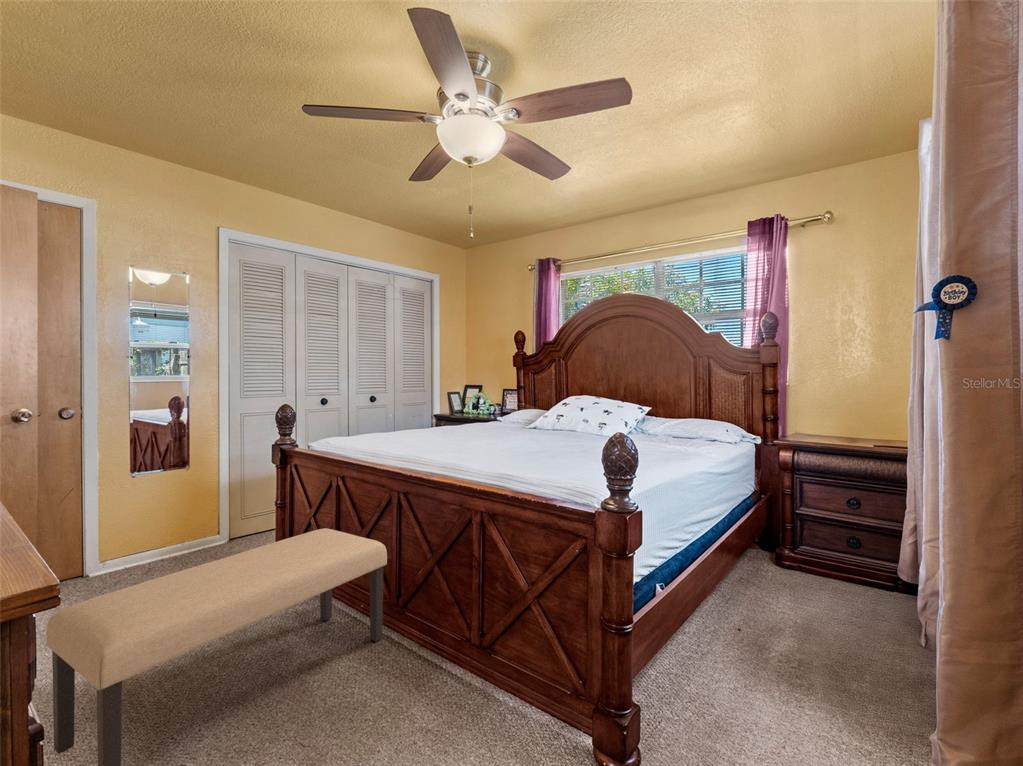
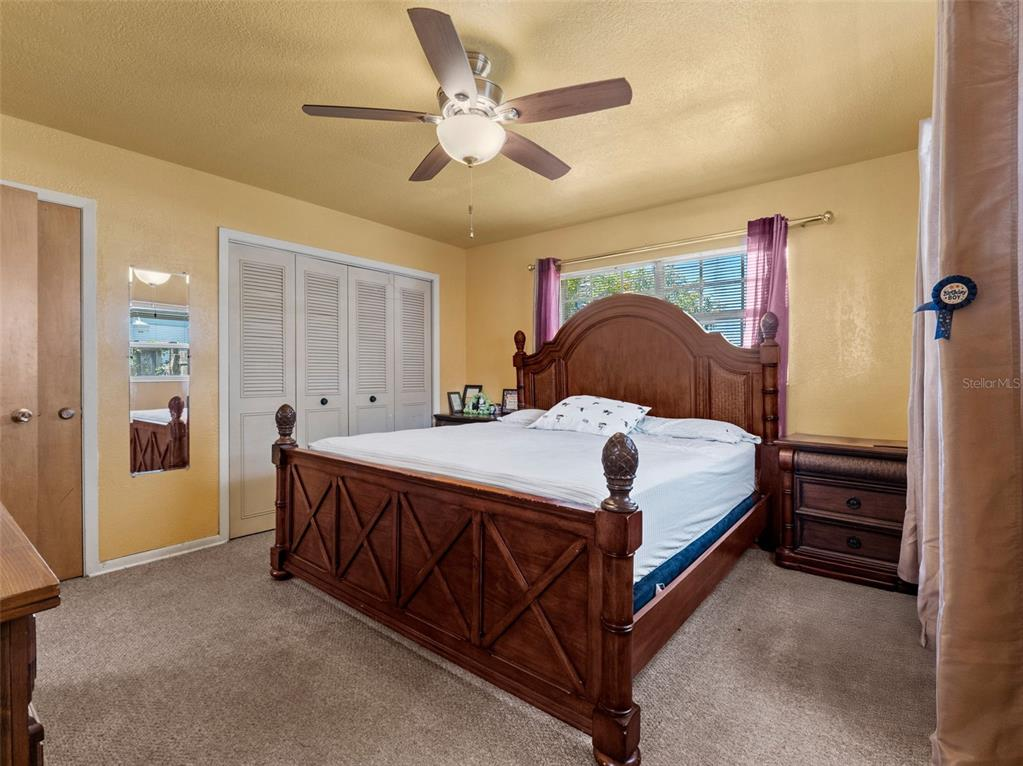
- bench [45,527,388,766]
